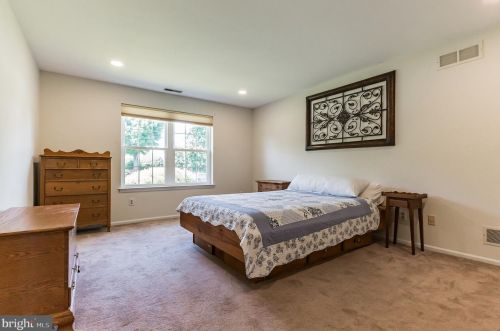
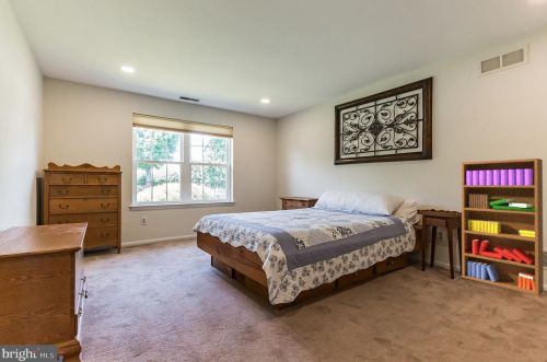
+ bookshelf [461,157,545,297]
